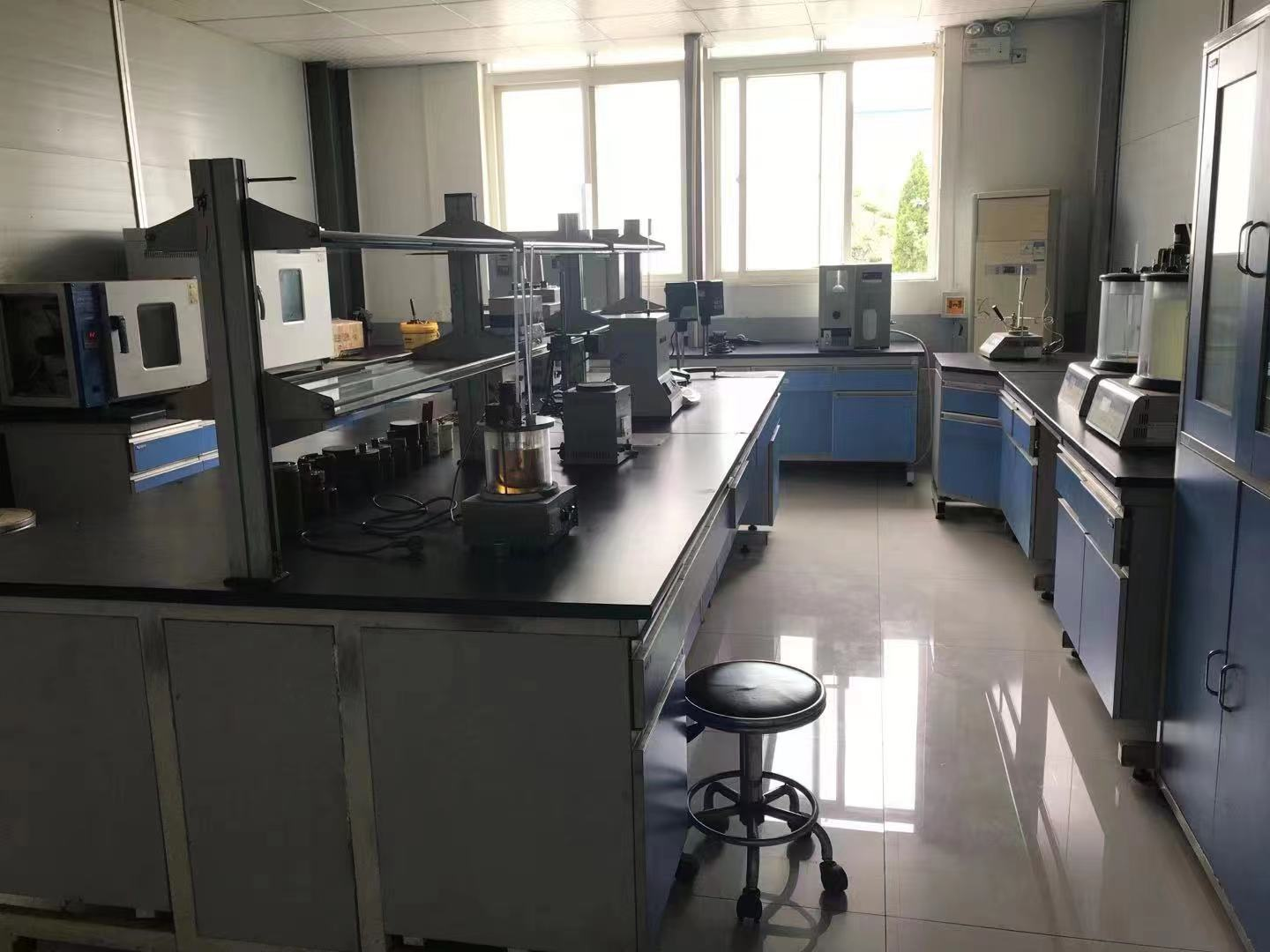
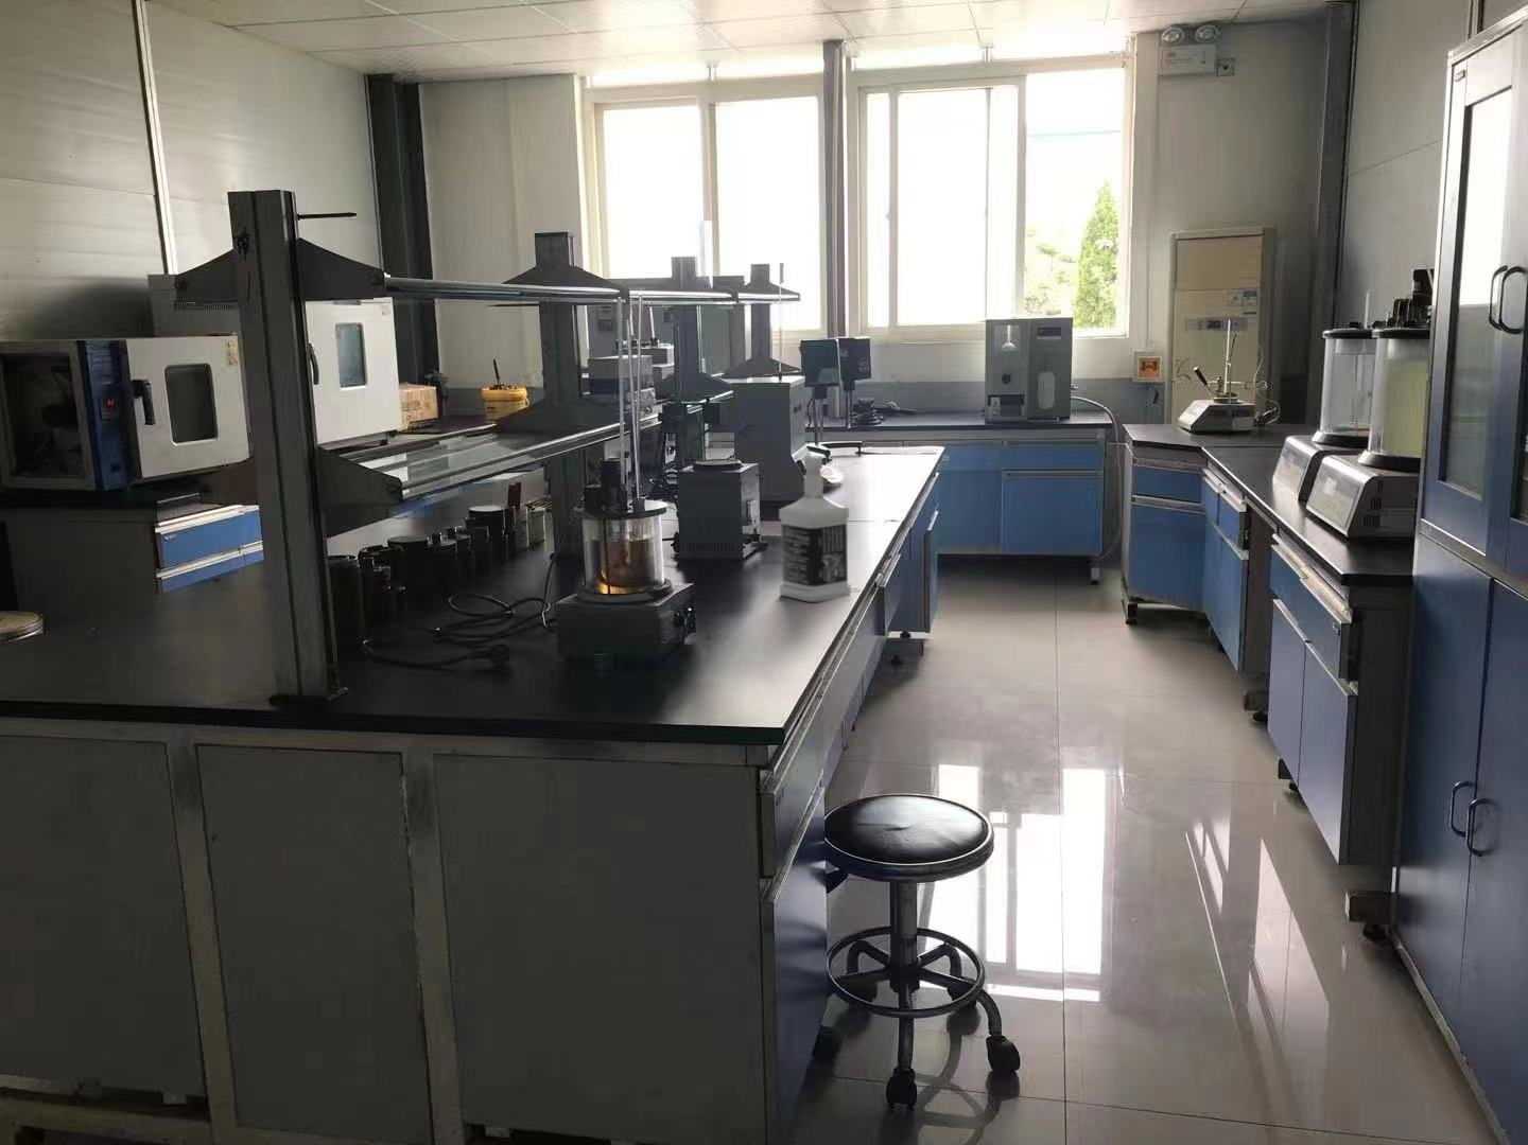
+ bottle [777,455,852,604]
